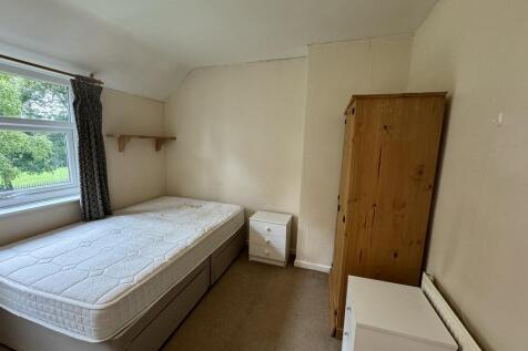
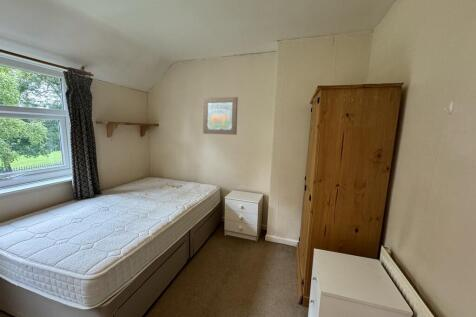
+ wall art [202,96,239,136]
